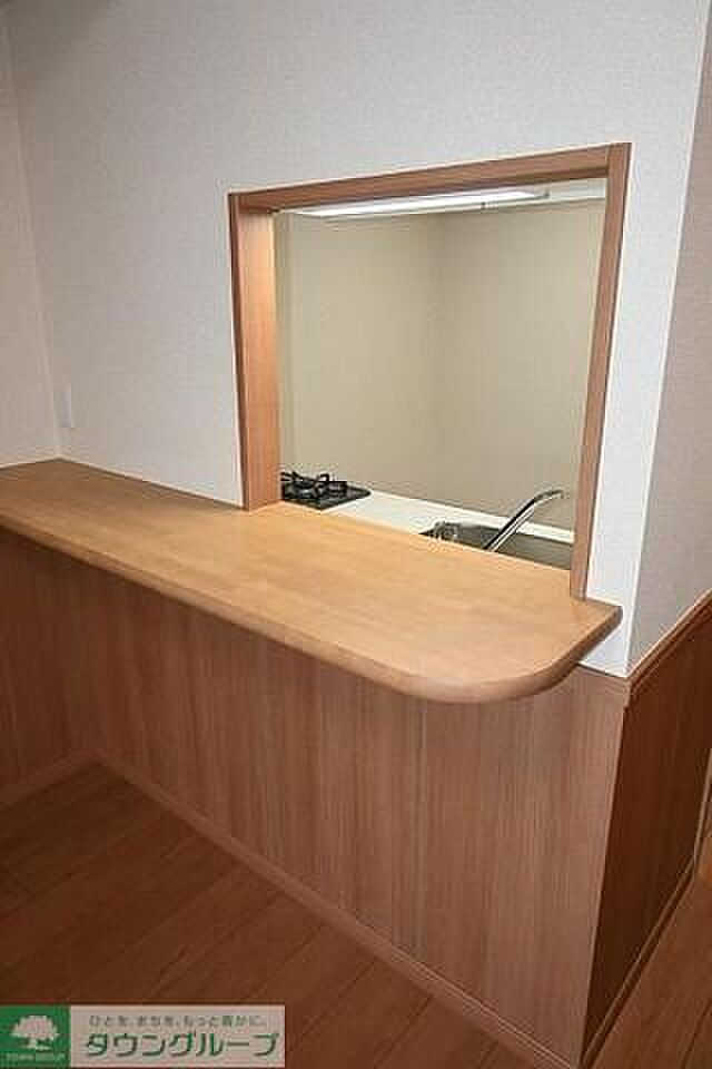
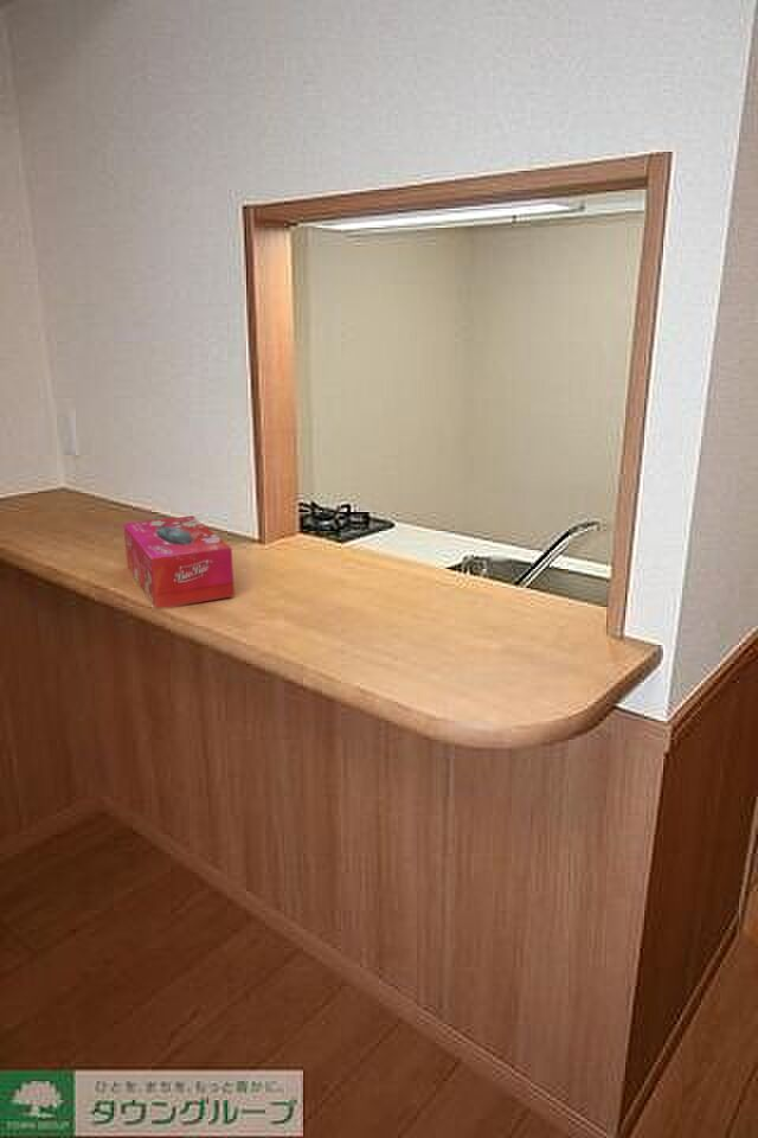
+ tissue box [122,514,236,610]
